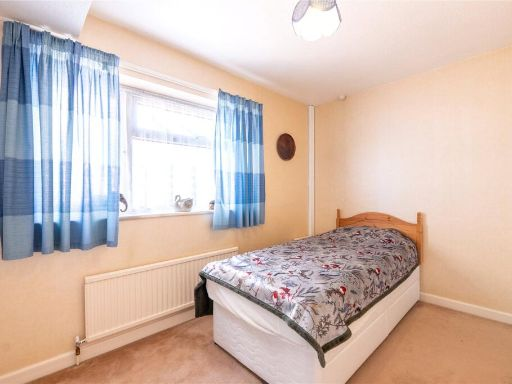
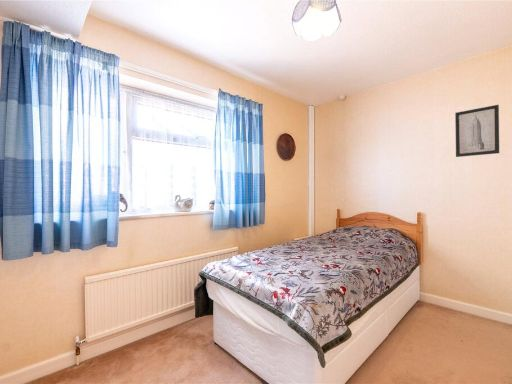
+ wall art [454,104,500,158]
